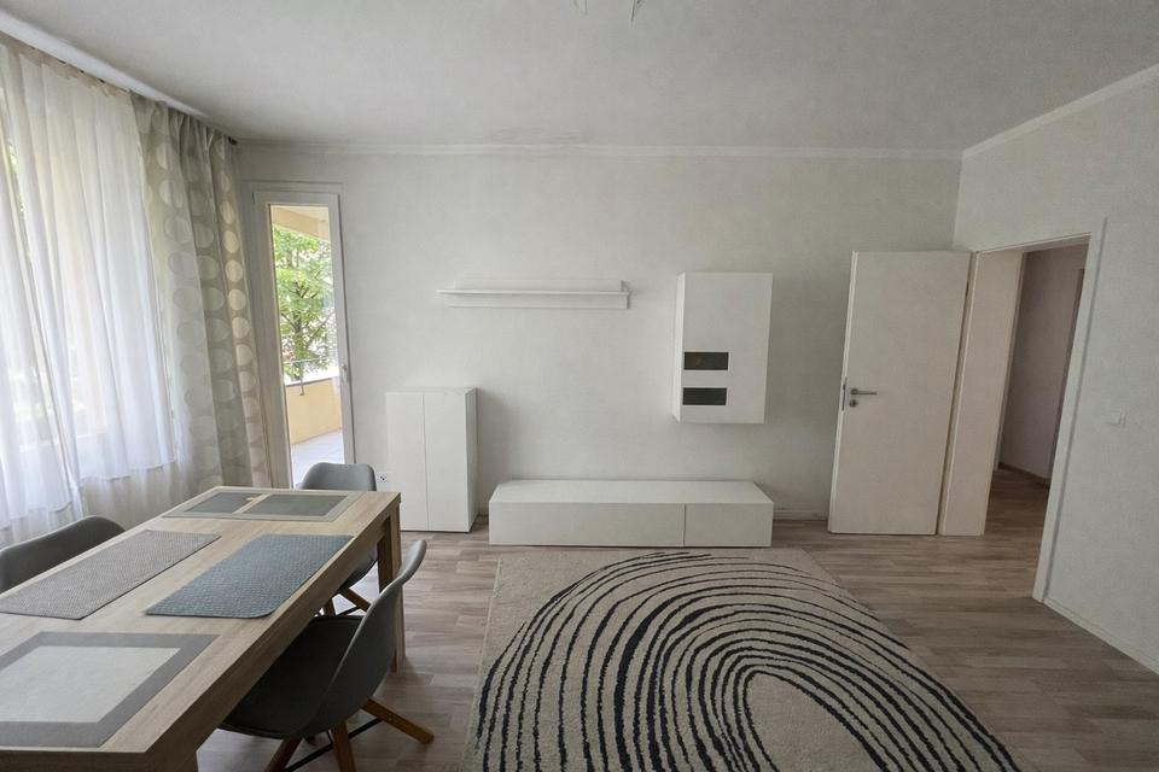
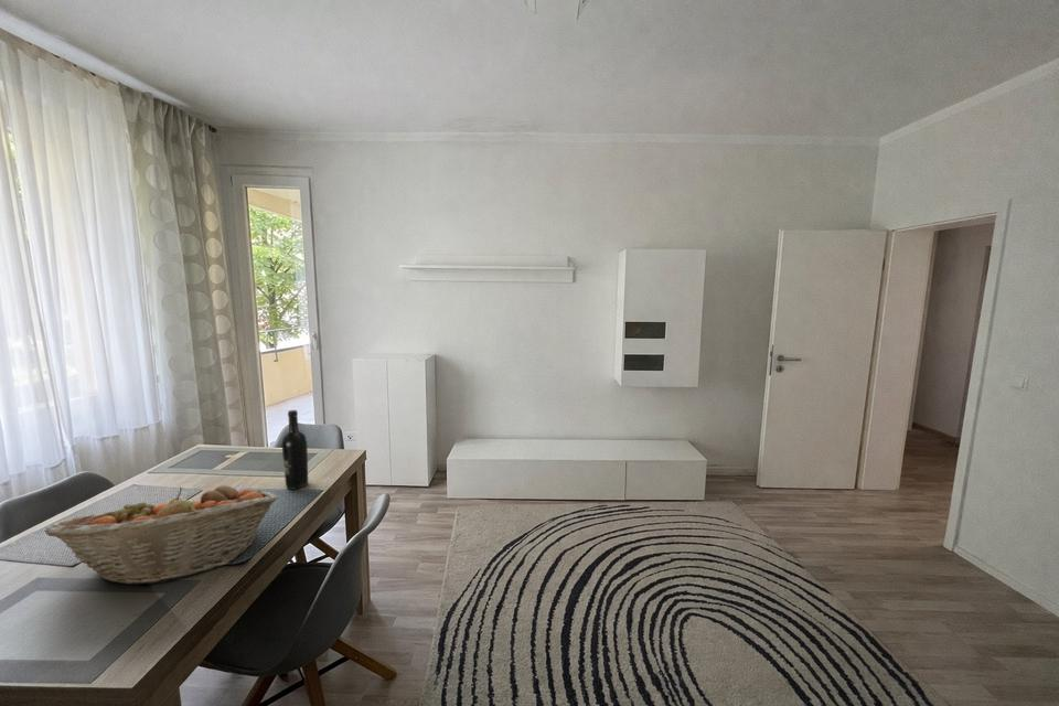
+ fruit basket [43,484,279,586]
+ wine bottle [280,409,309,491]
